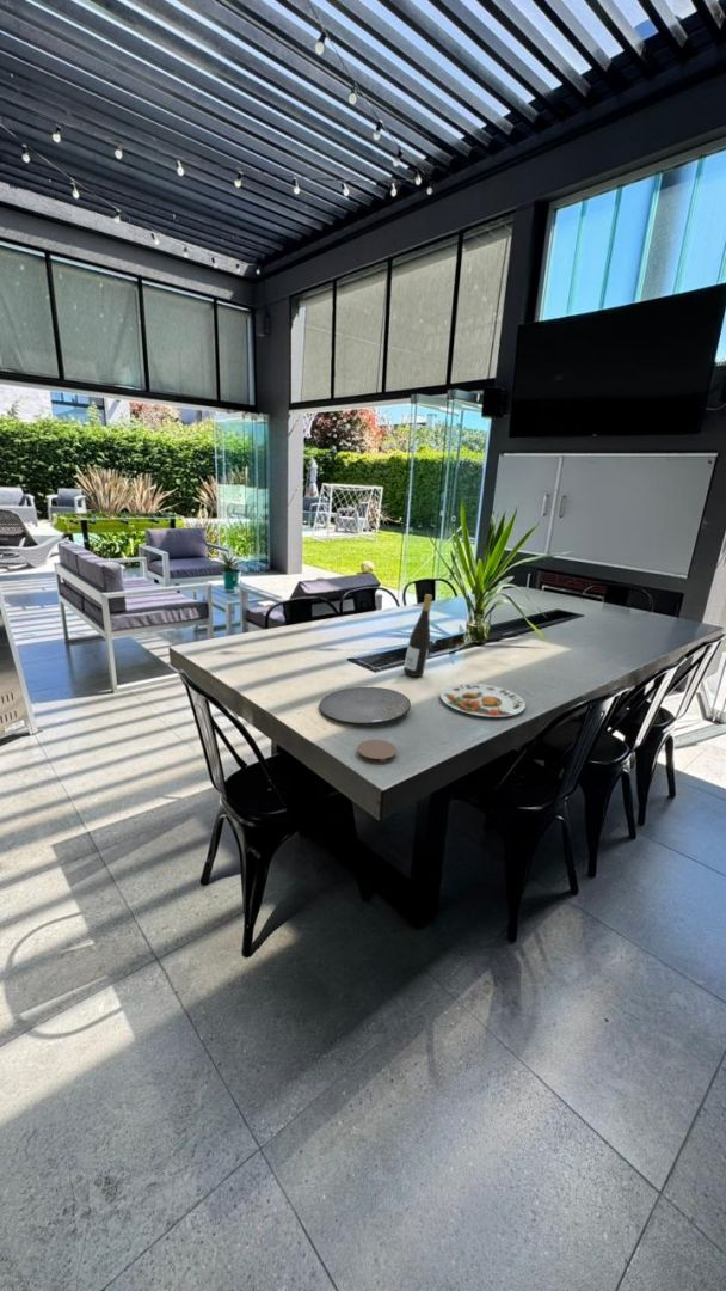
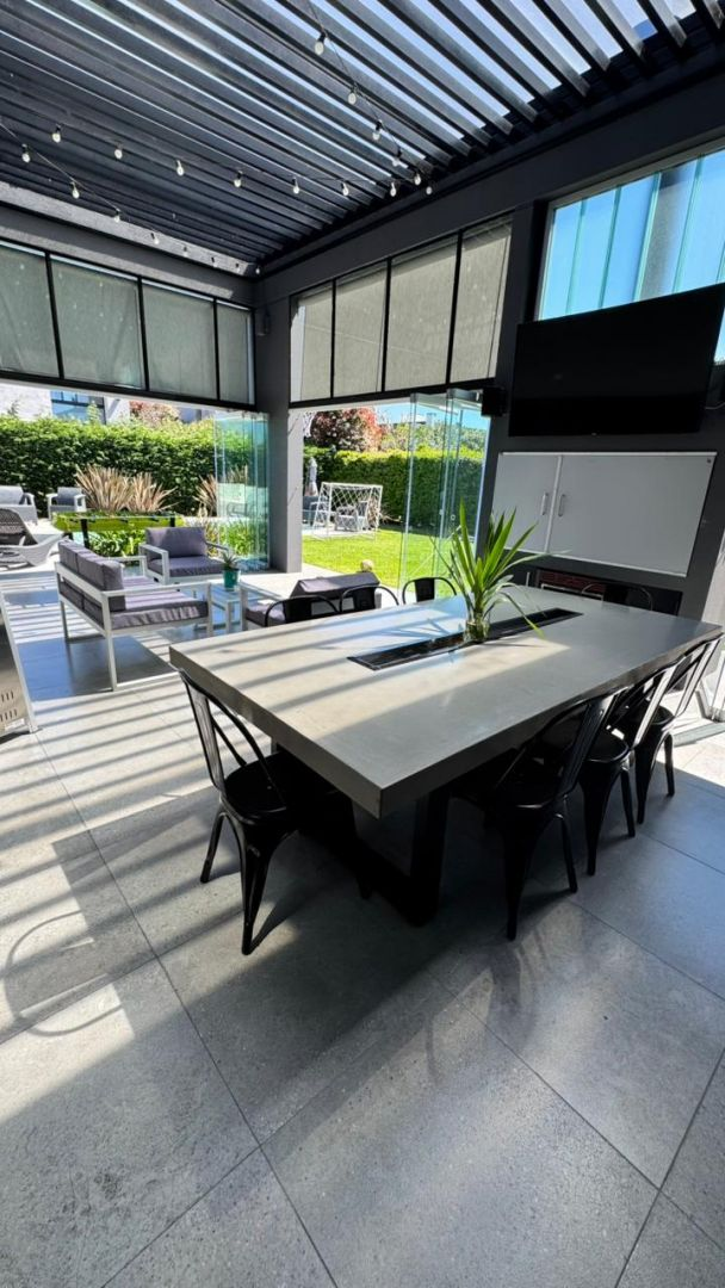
- plate [439,683,527,718]
- plate [318,686,412,727]
- coaster [356,739,398,765]
- wine bottle [402,593,433,678]
